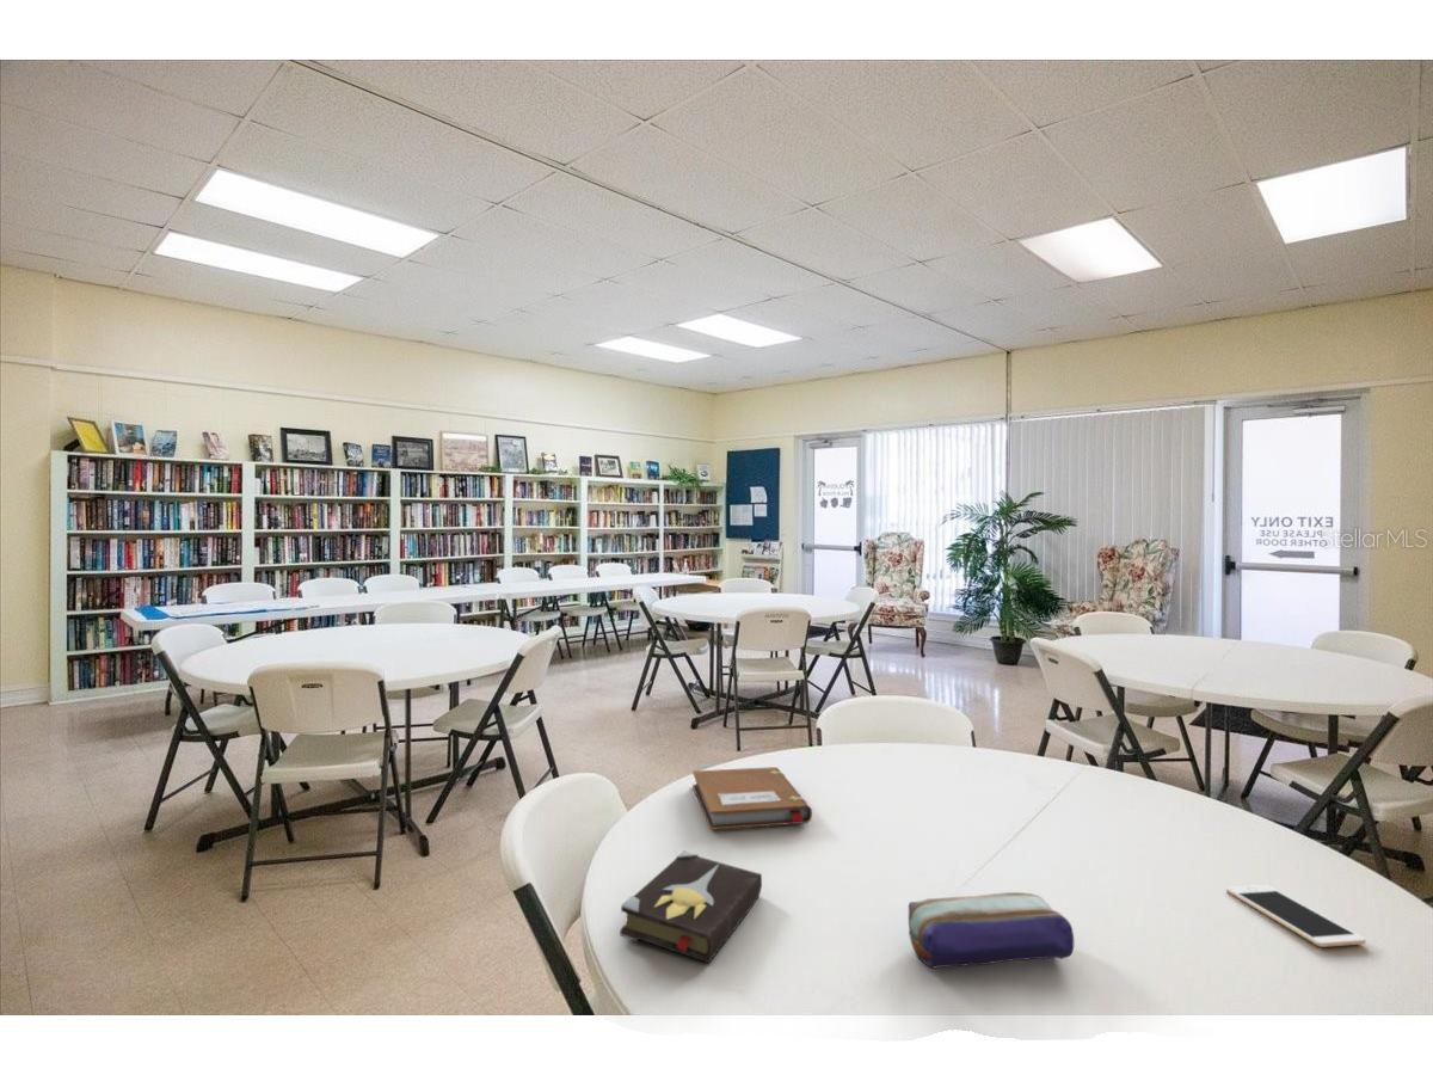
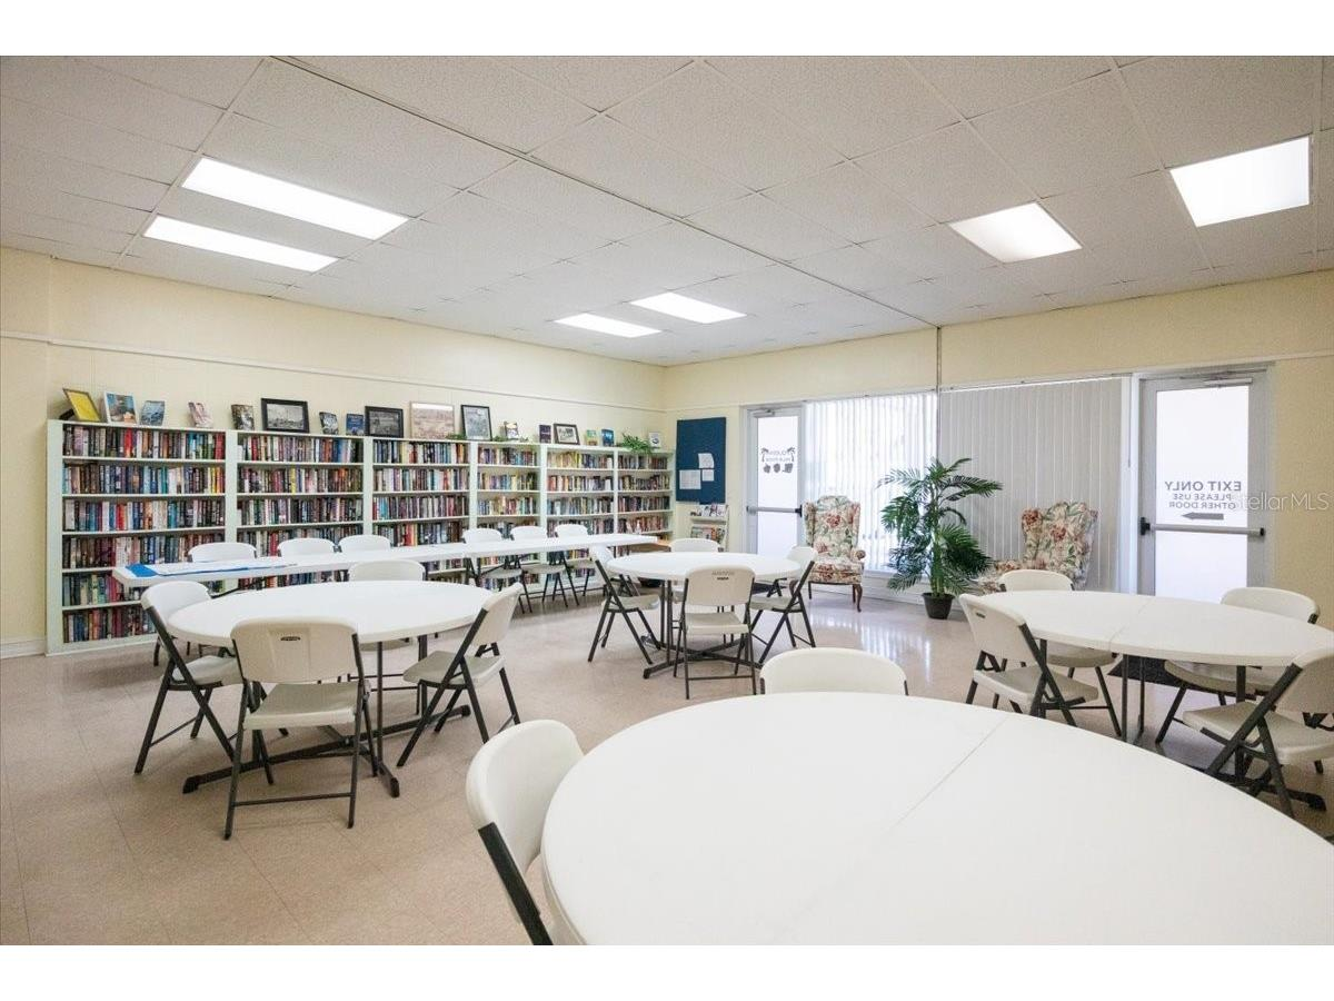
- cell phone [1225,884,1367,948]
- notebook [691,766,813,831]
- hardback book [619,849,763,964]
- pencil case [908,891,1075,970]
